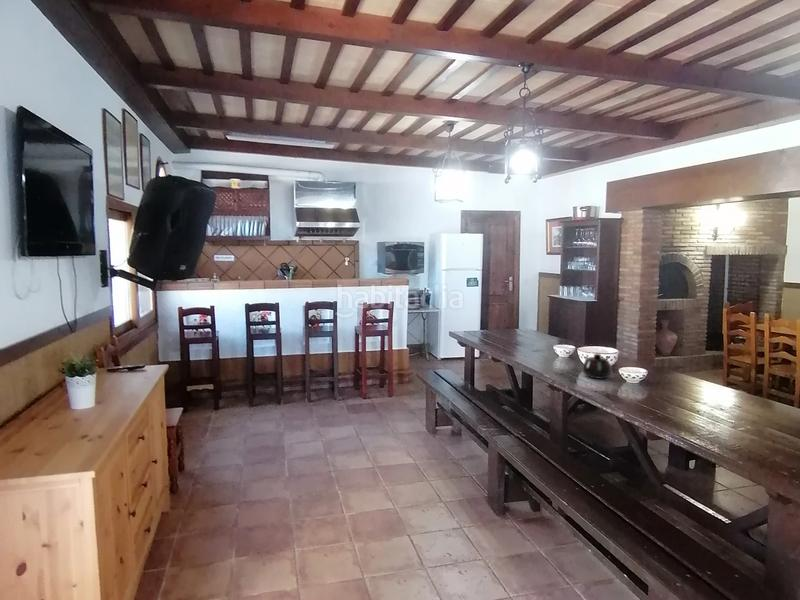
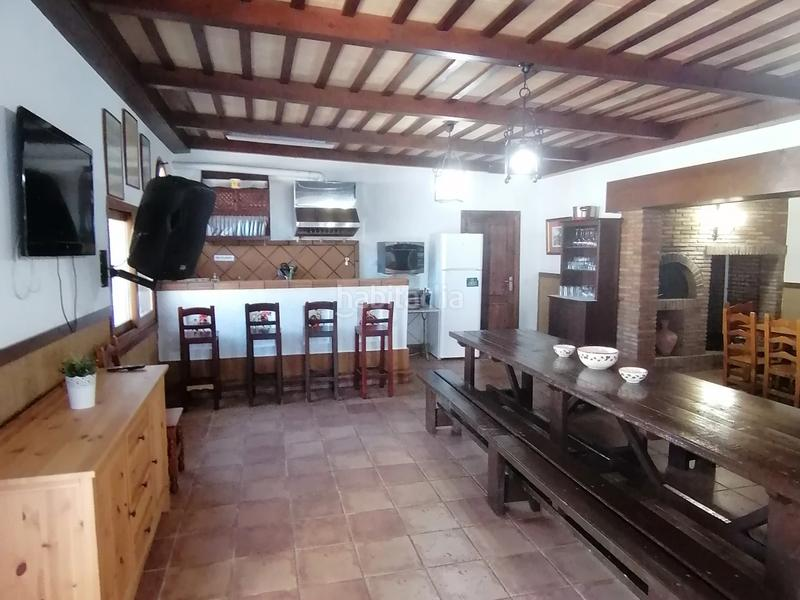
- teapot [581,353,613,380]
